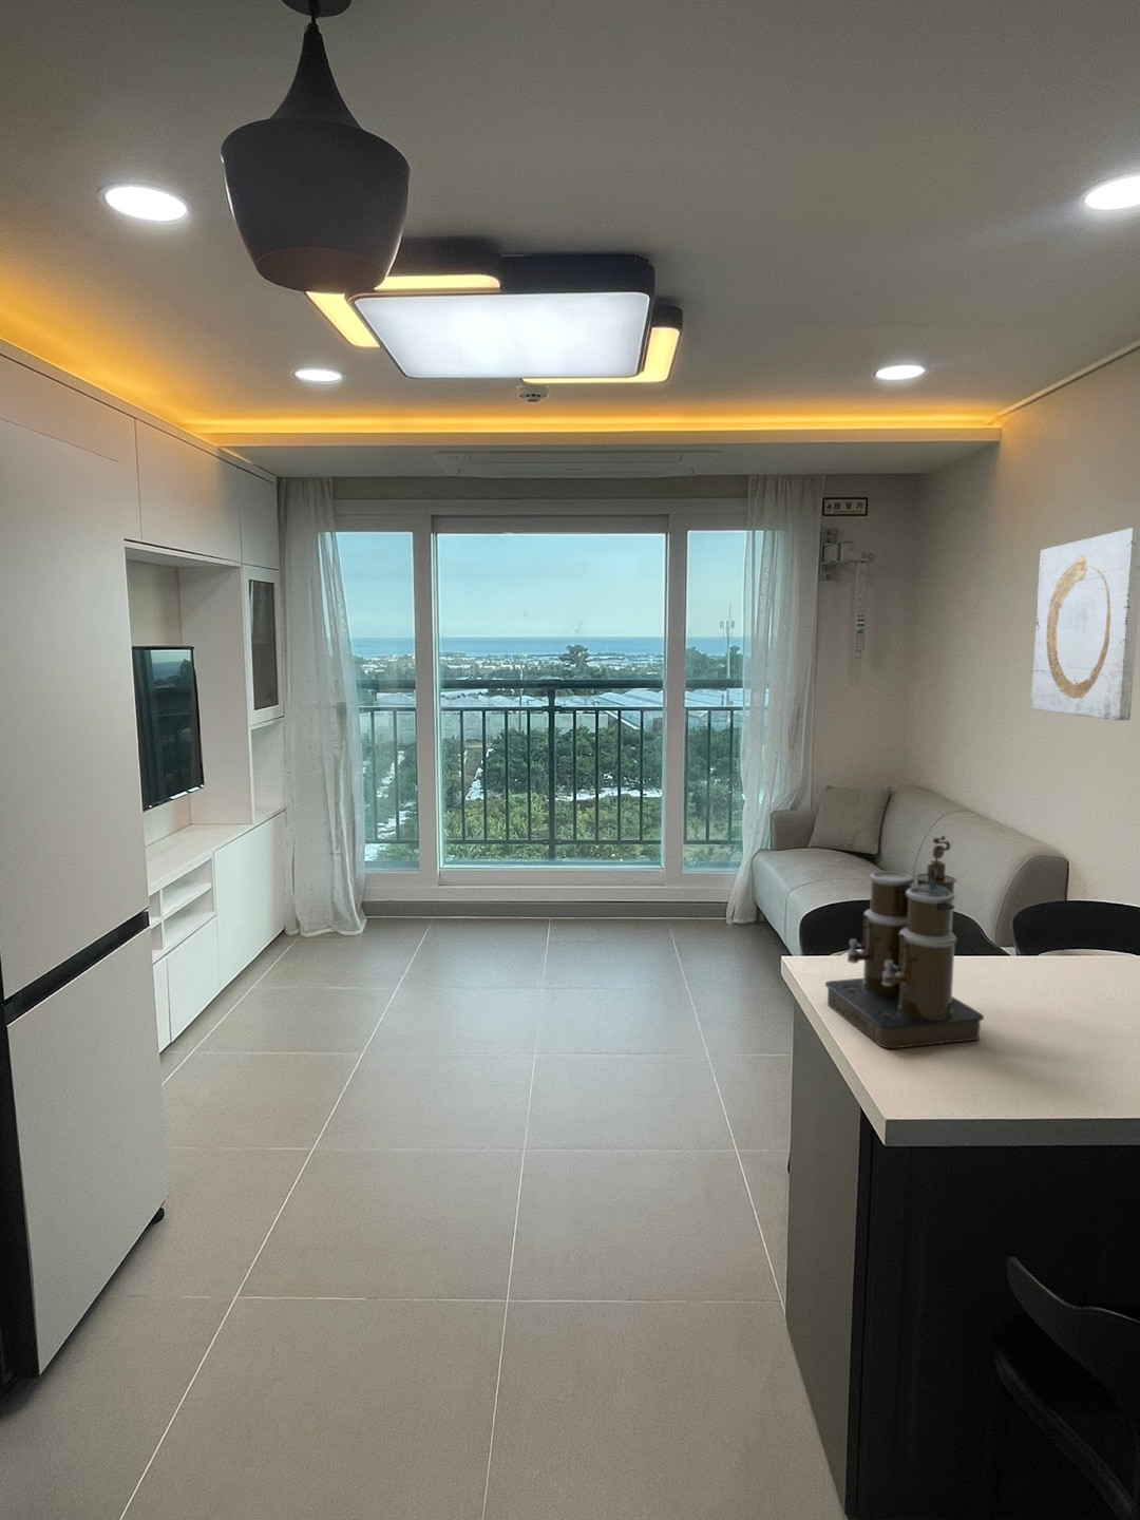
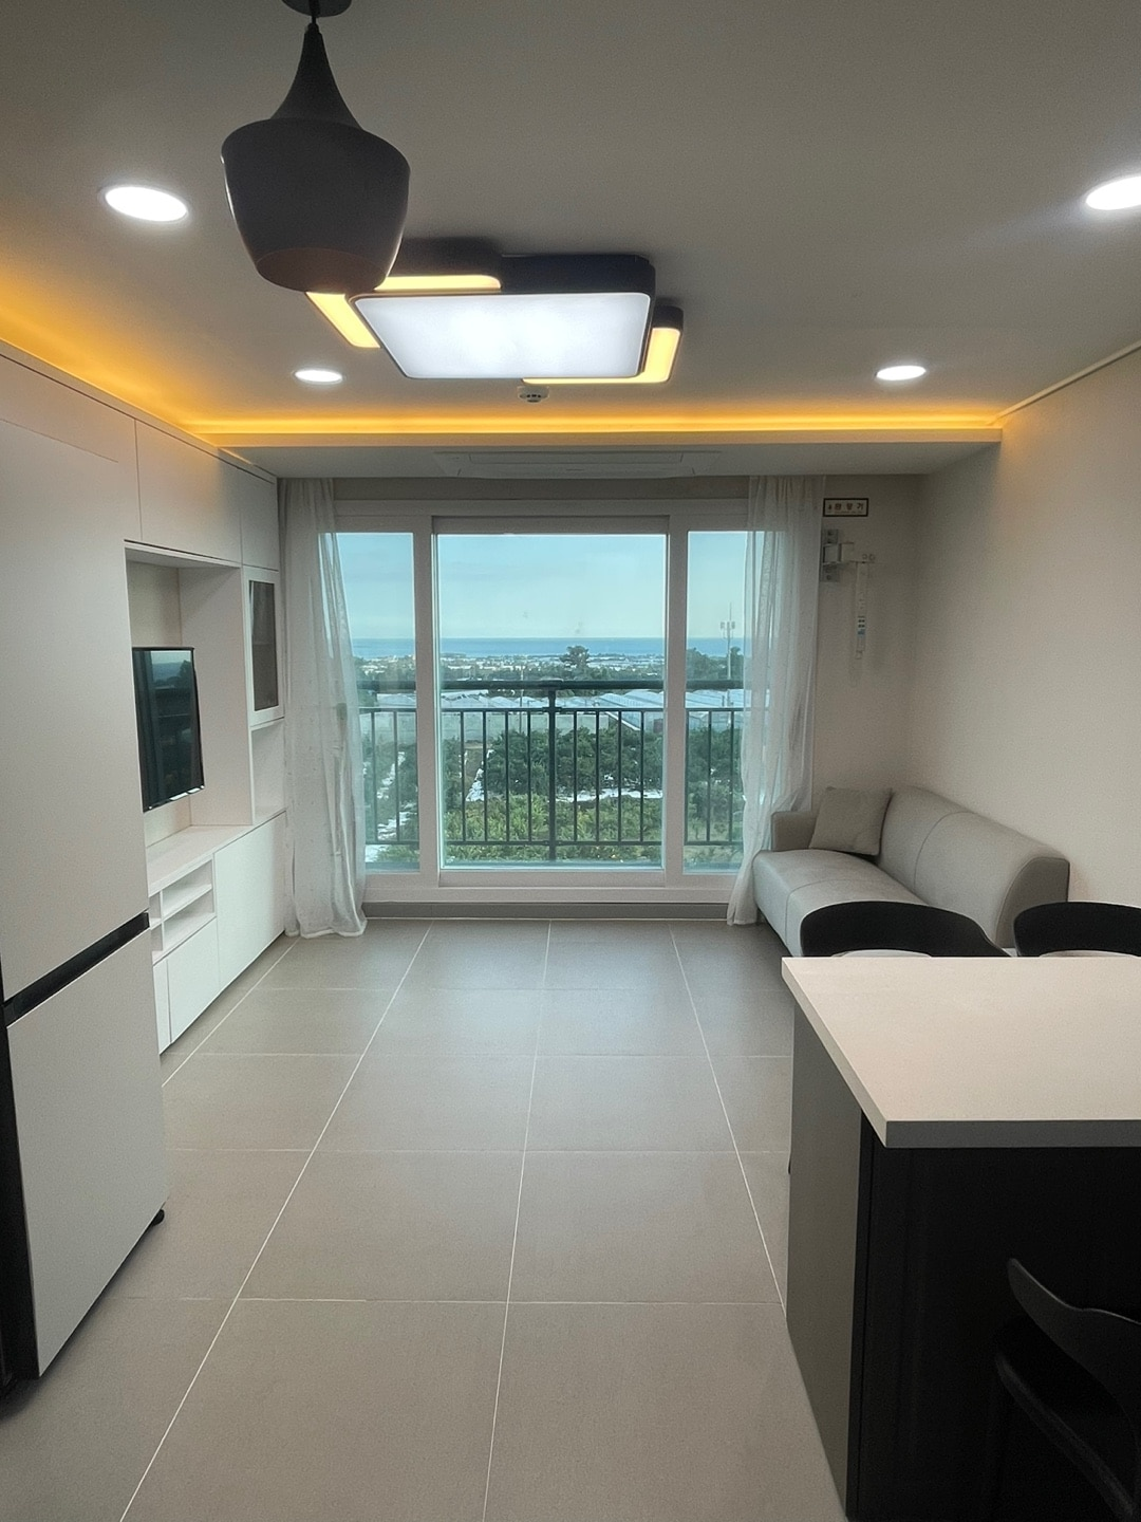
- coffee maker [824,835,984,1050]
- wall art [1030,527,1140,722]
